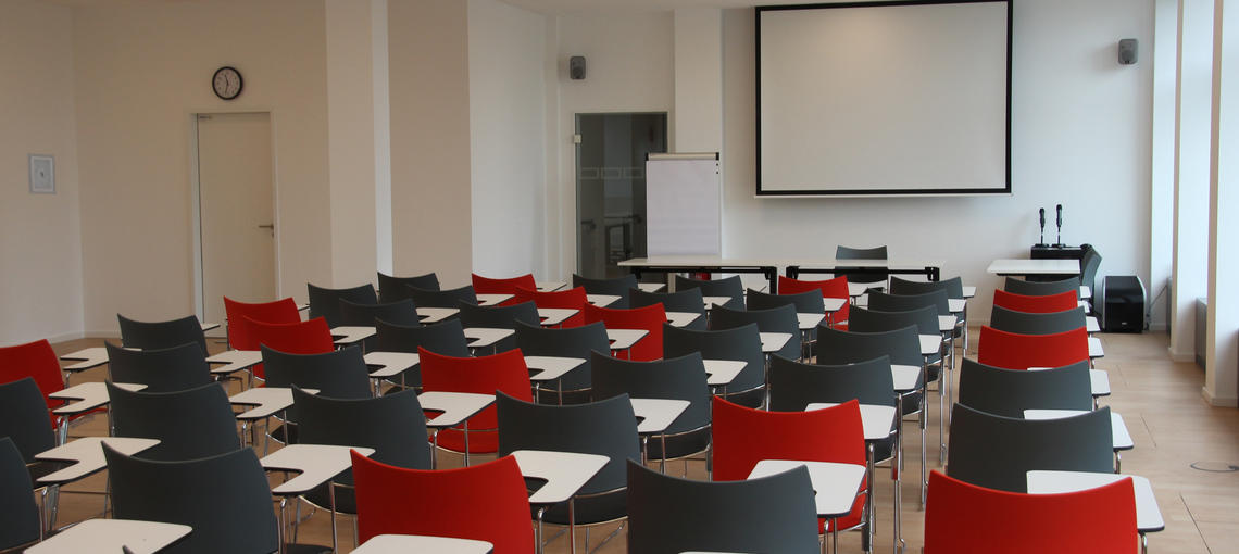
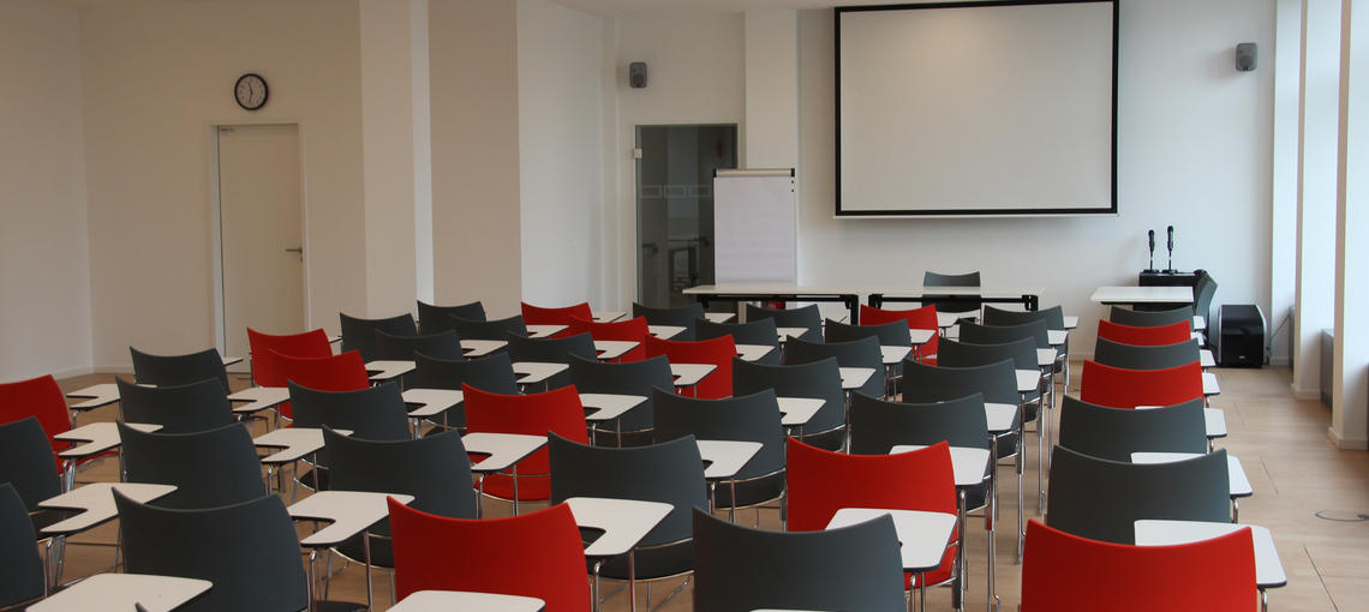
- wall art [26,152,57,196]
